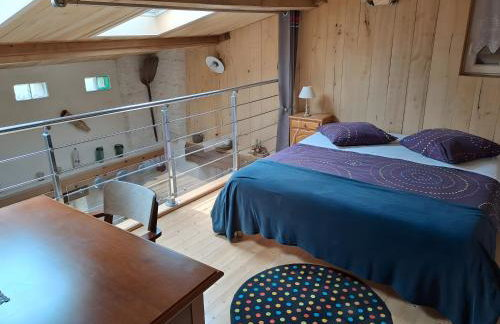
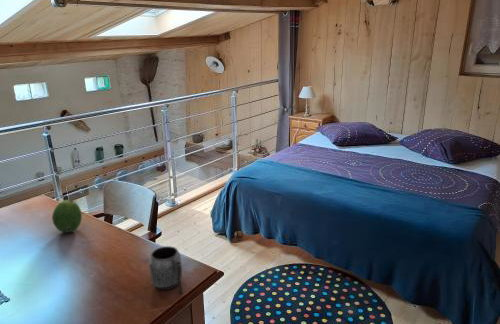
+ fruit [51,197,83,233]
+ mug [148,245,184,295]
